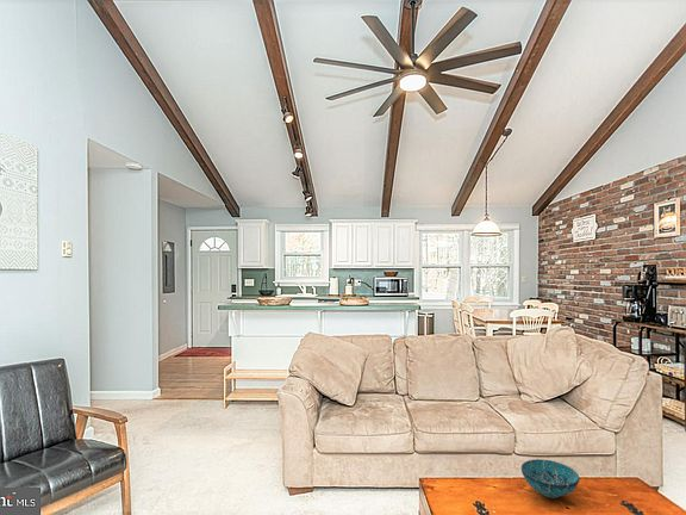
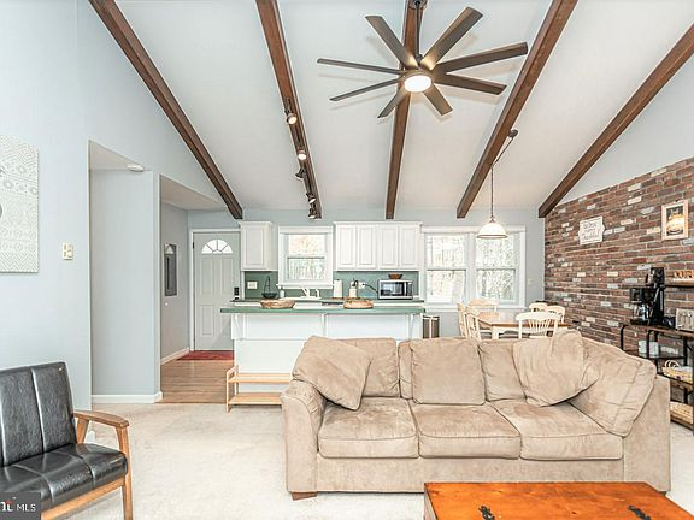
- bowl [520,458,580,498]
